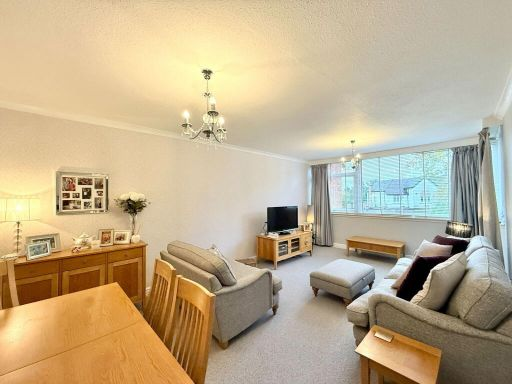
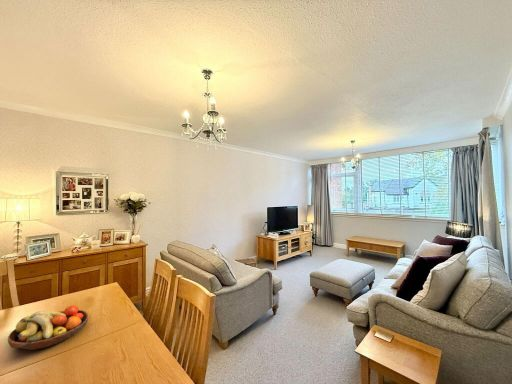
+ fruit bowl [7,304,89,351]
